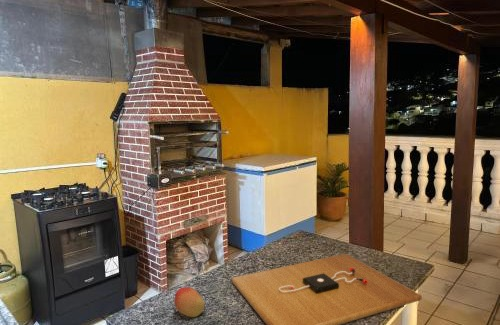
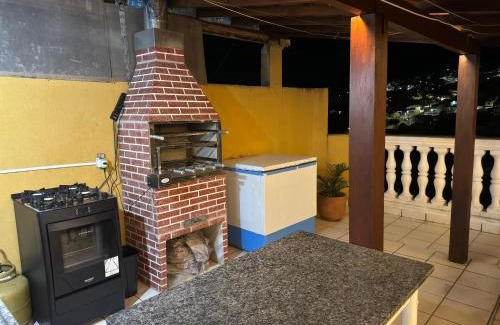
- fruit [173,286,205,318]
- cutting board [231,253,423,325]
